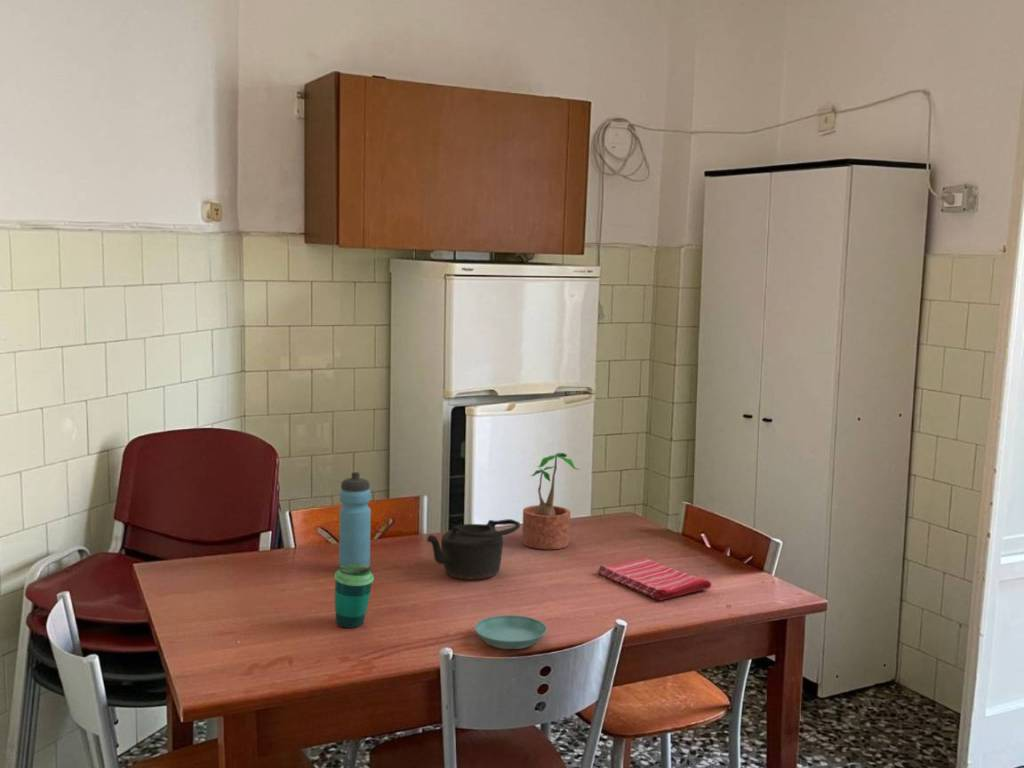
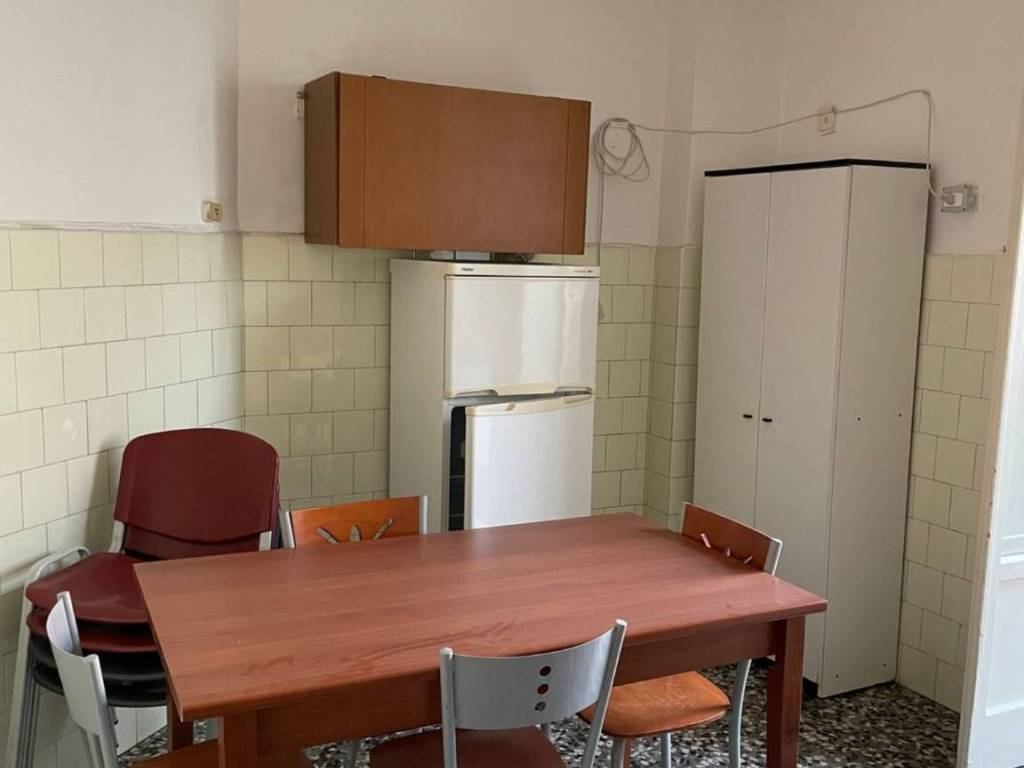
- teapot [426,518,521,580]
- saucer [474,614,548,650]
- potted plant [521,452,579,550]
- cup [333,564,375,629]
- dish towel [596,557,712,601]
- water bottle [338,471,372,567]
